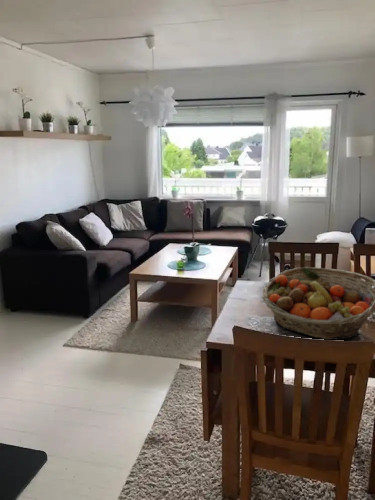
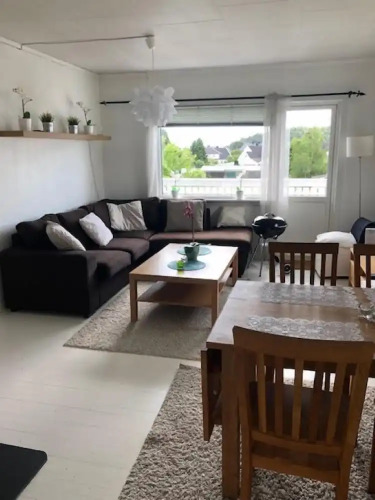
- fruit basket [261,266,375,341]
